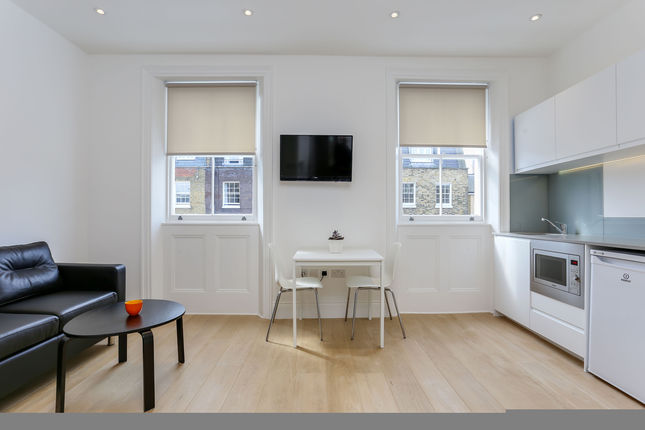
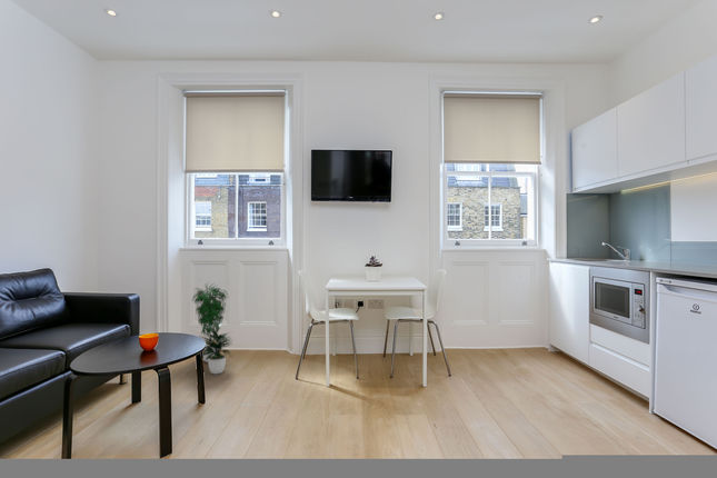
+ potted plant [190,280,235,375]
